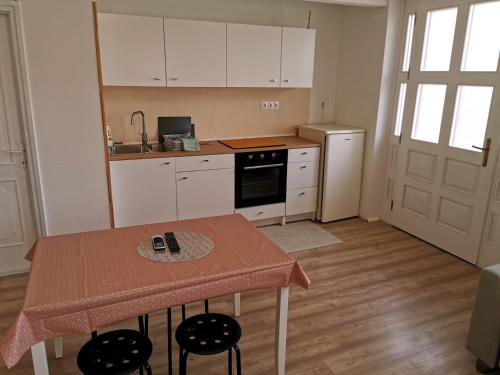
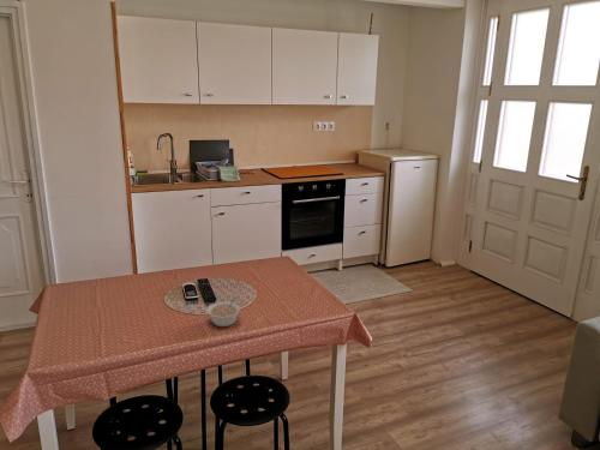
+ legume [205,296,241,328]
